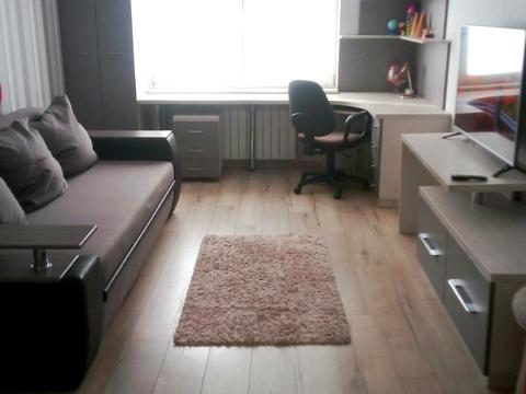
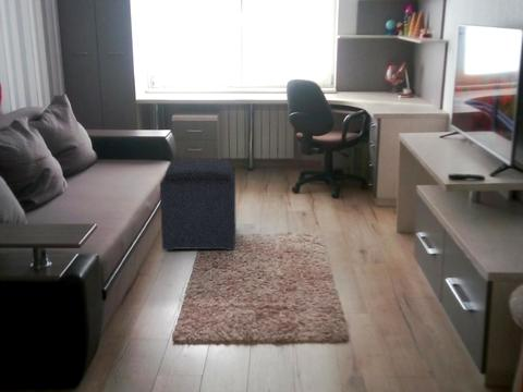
+ ottoman [159,158,236,252]
